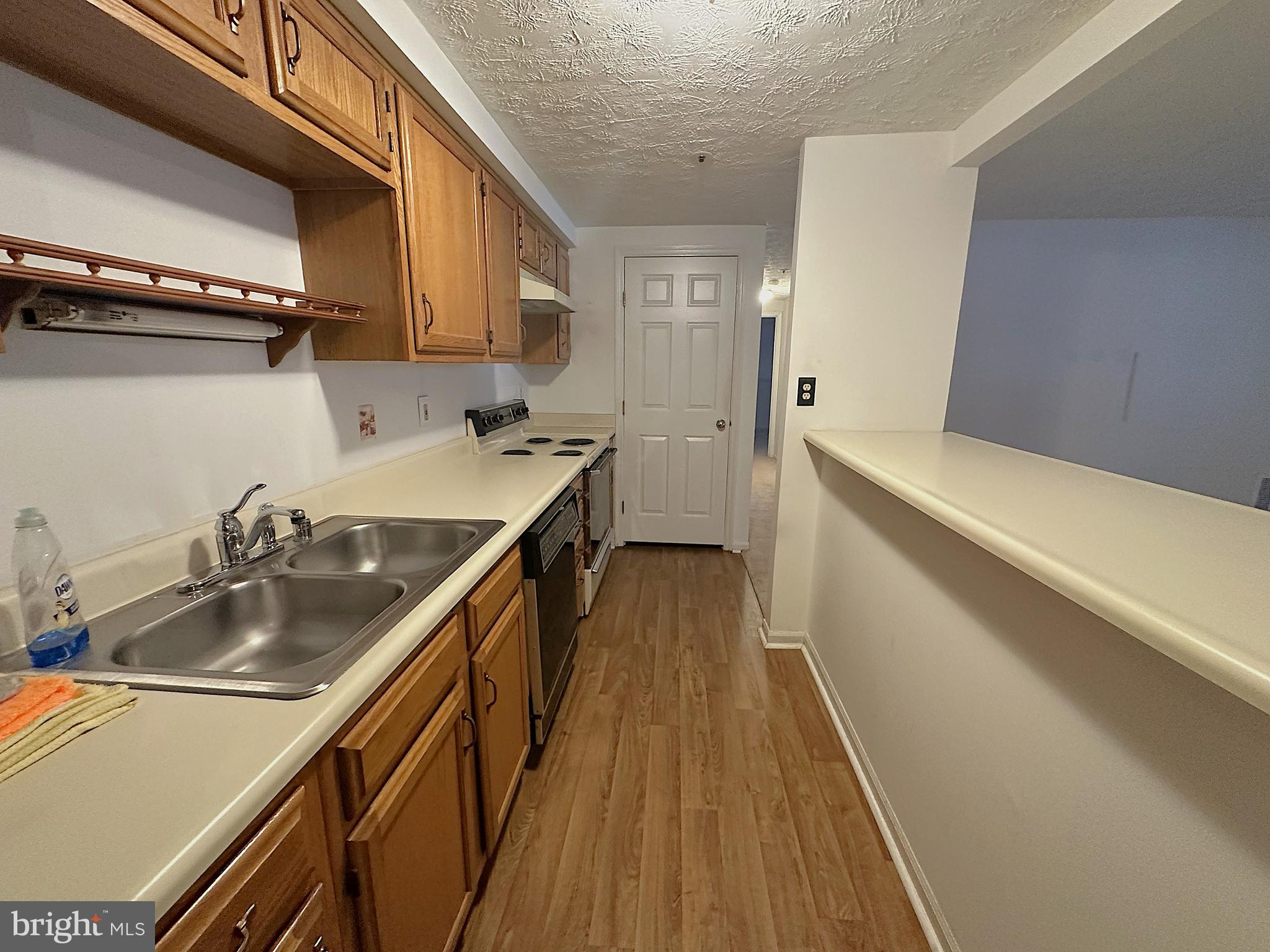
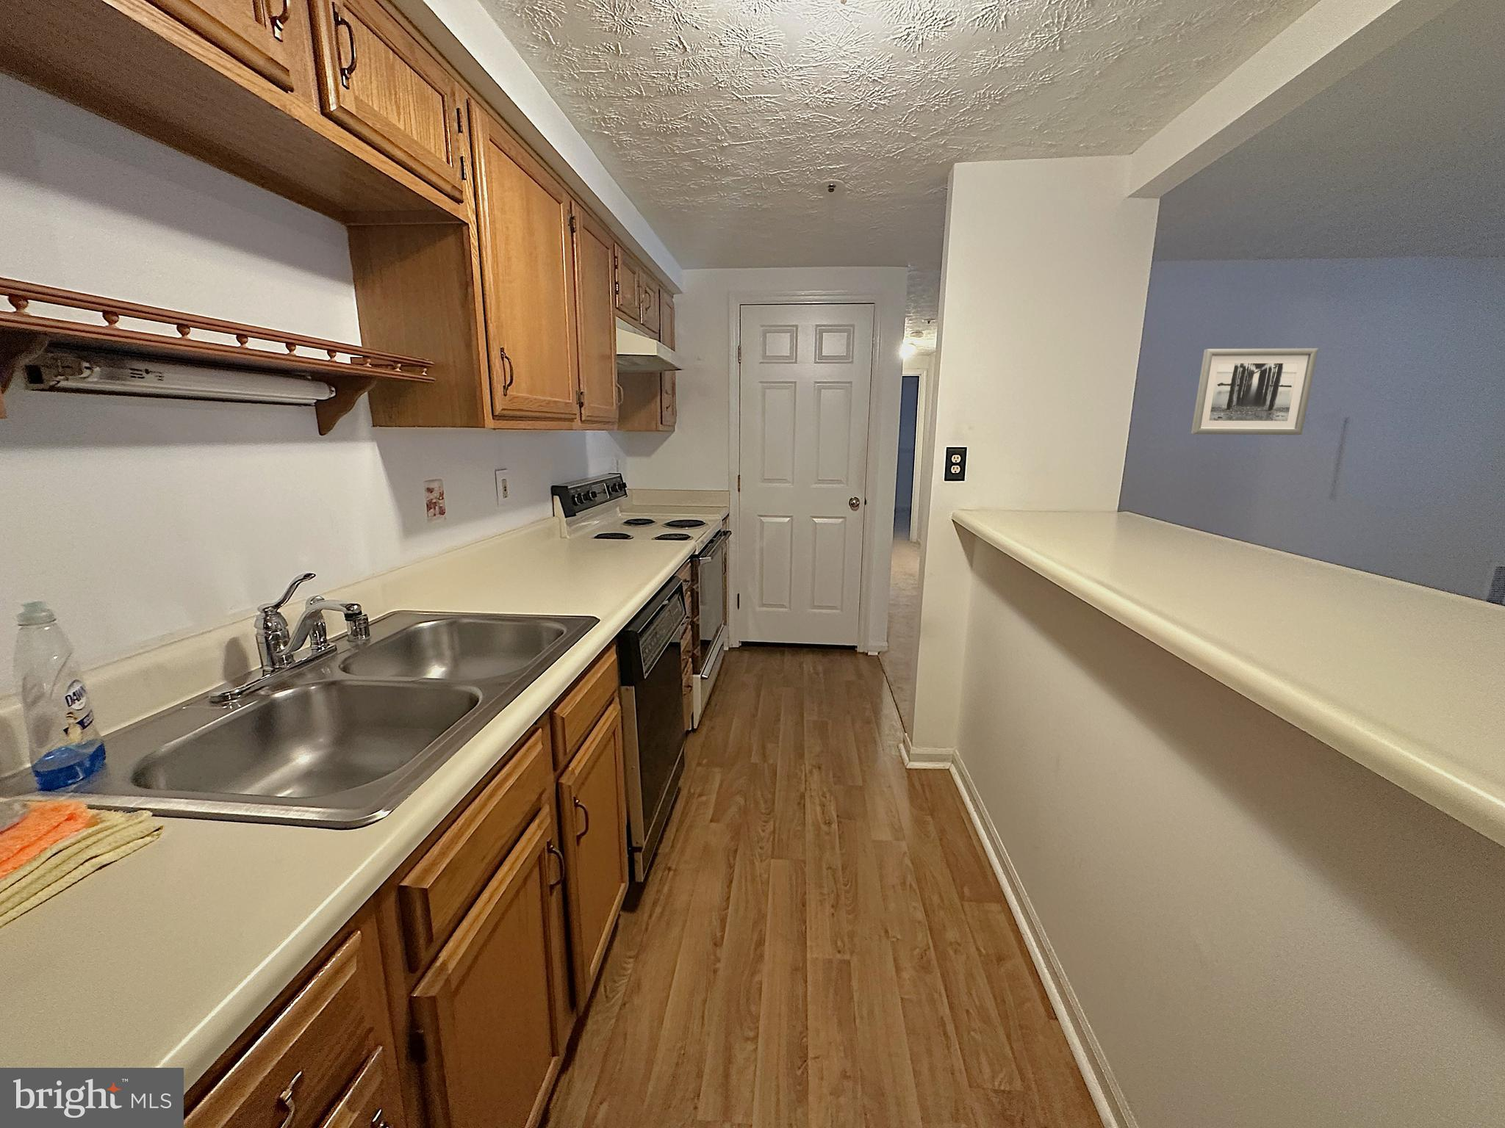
+ wall art [1191,347,1319,436]
